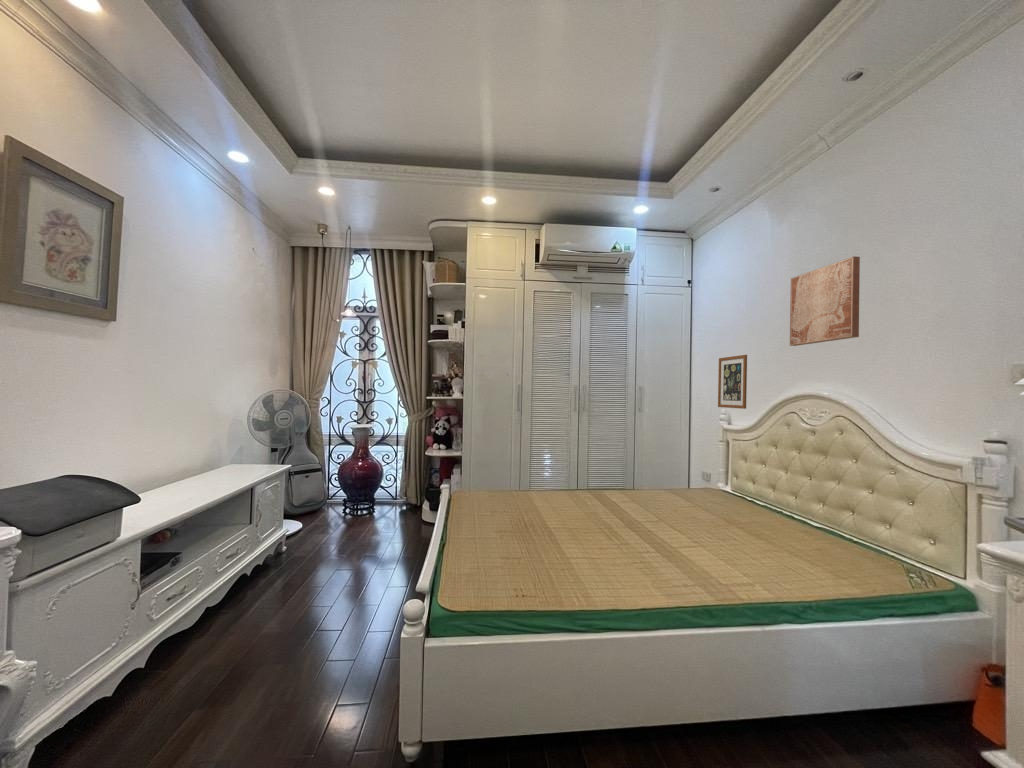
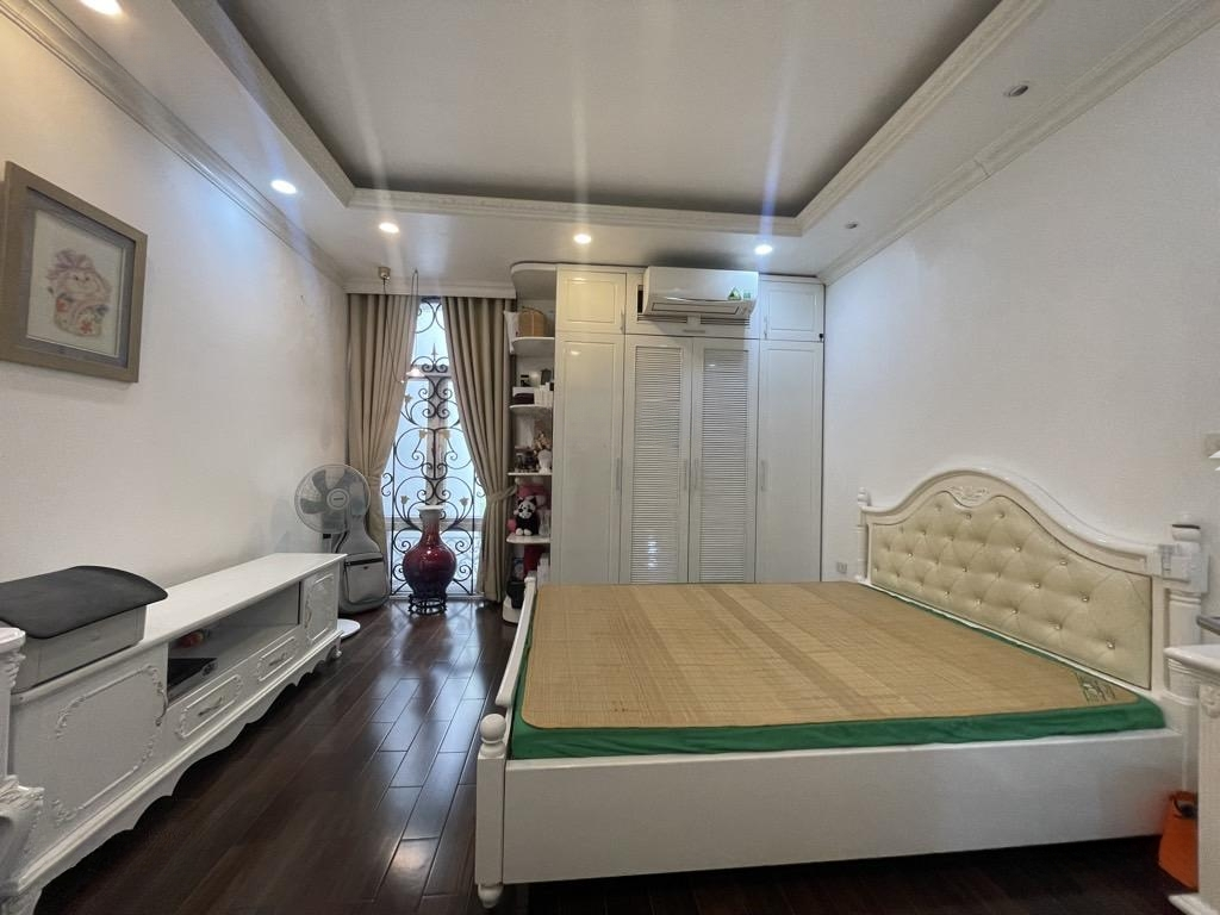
- wall art [717,354,748,410]
- wall art [789,255,861,347]
